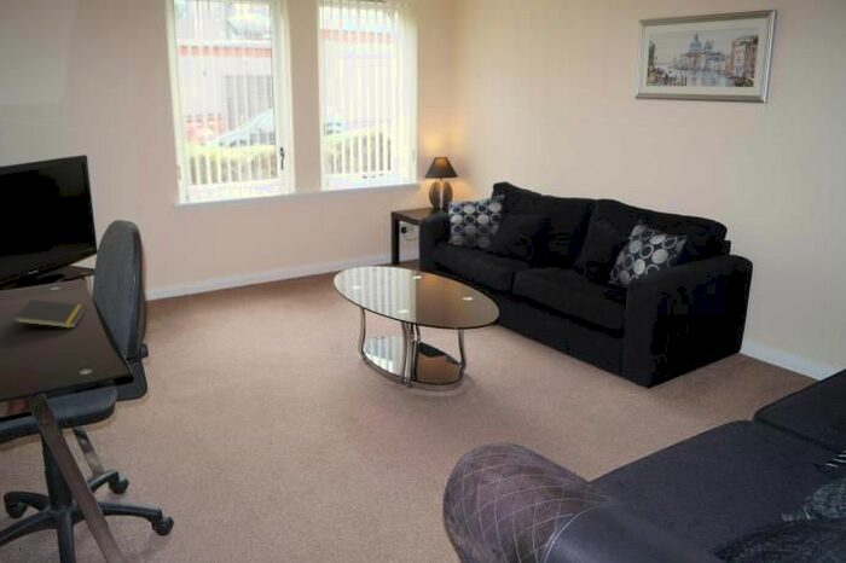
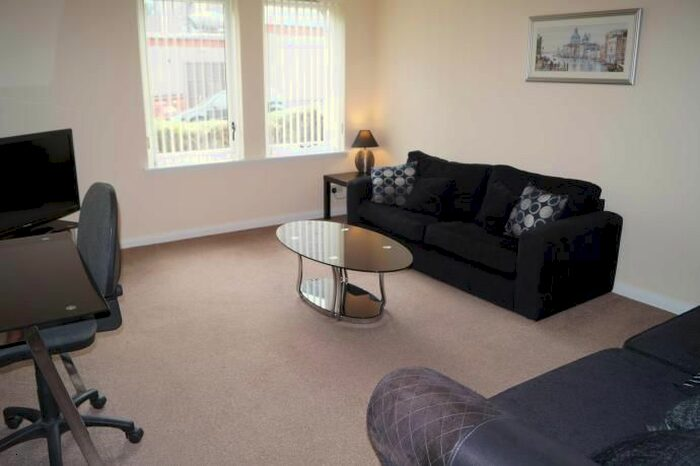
- notepad [12,298,87,333]
